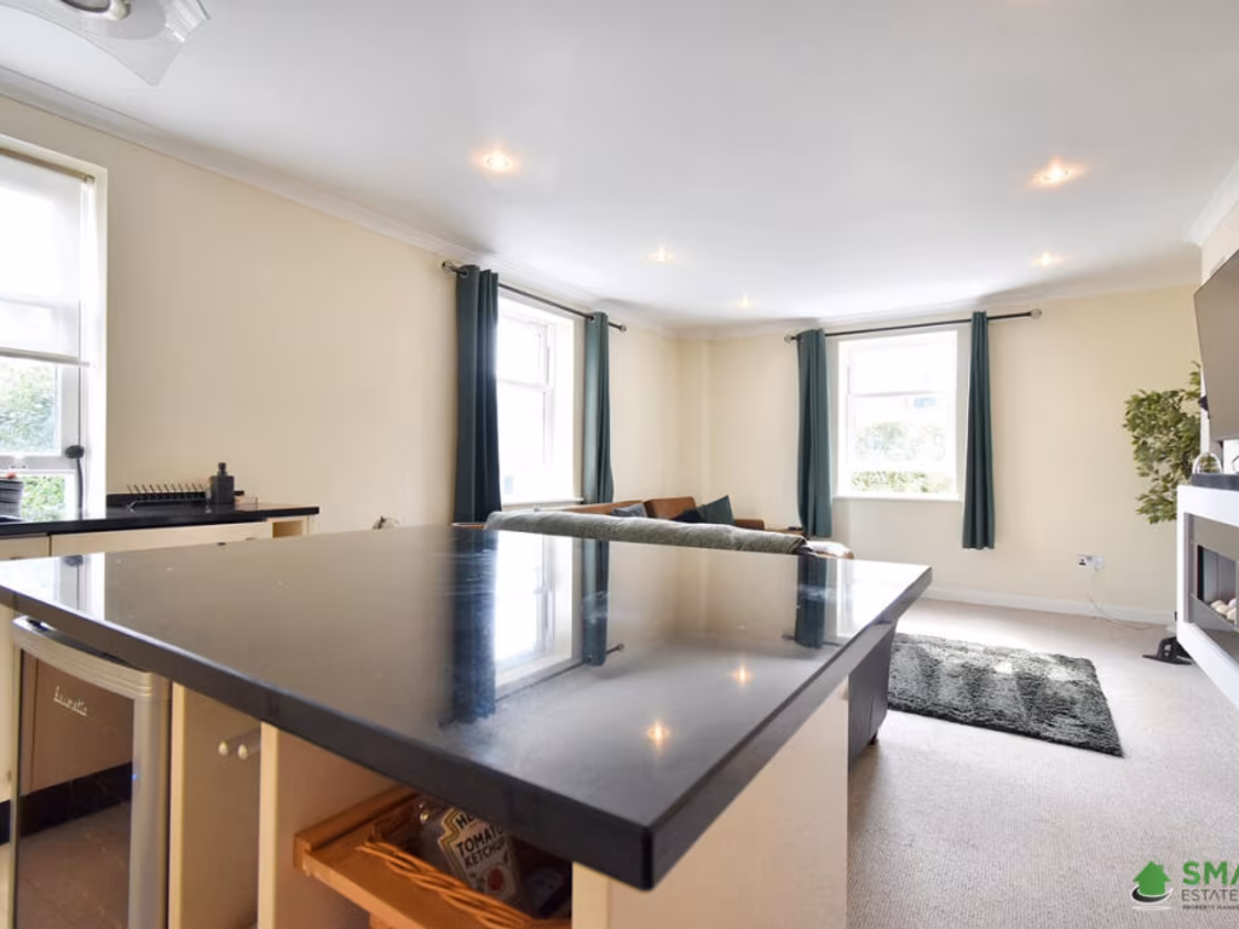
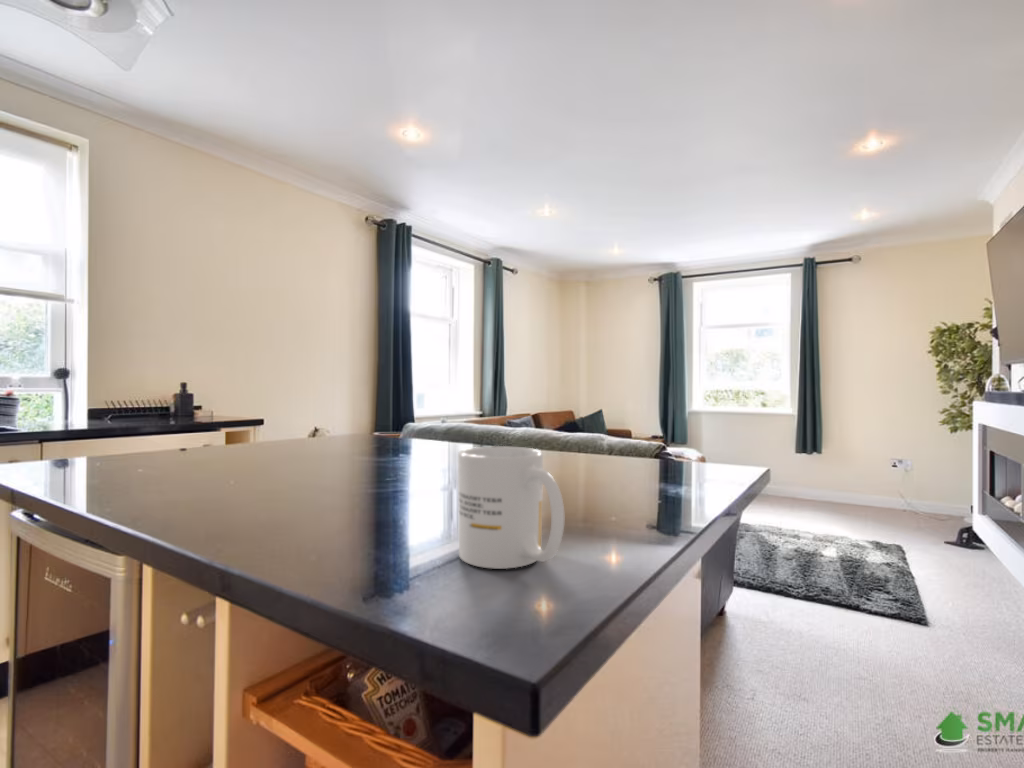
+ mug [457,445,565,570]
